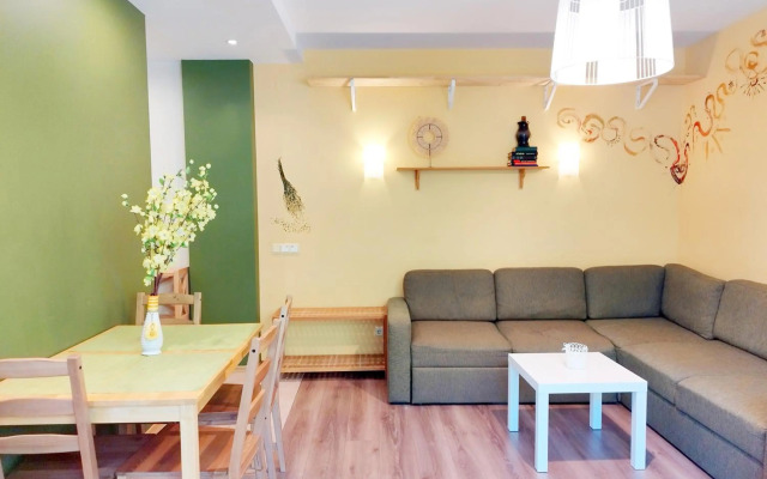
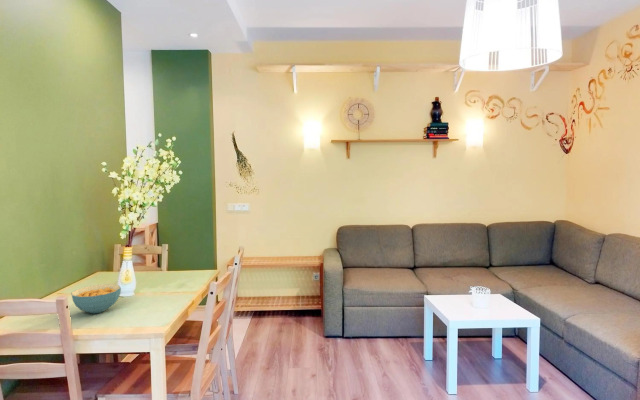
+ cereal bowl [70,283,122,314]
